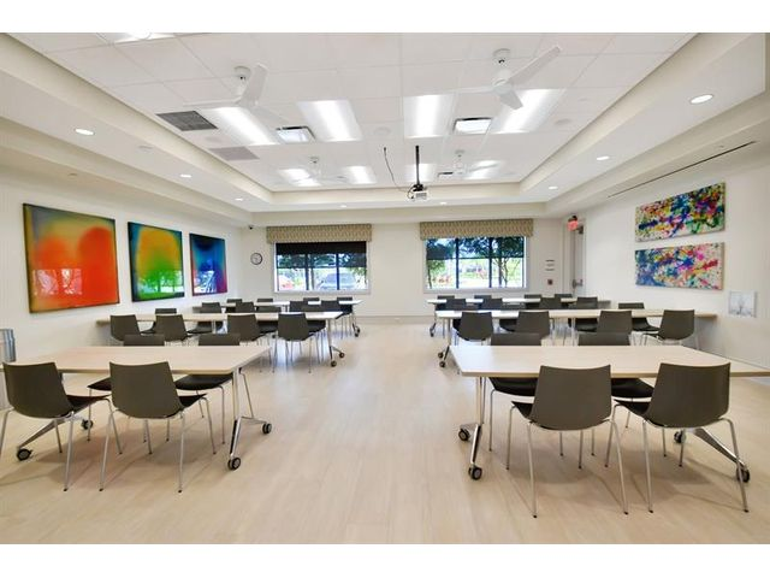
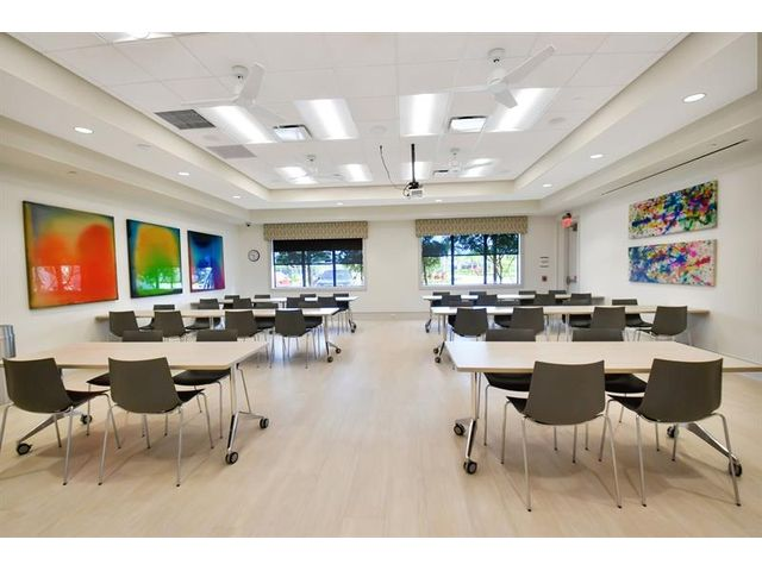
- wall art [727,289,759,319]
